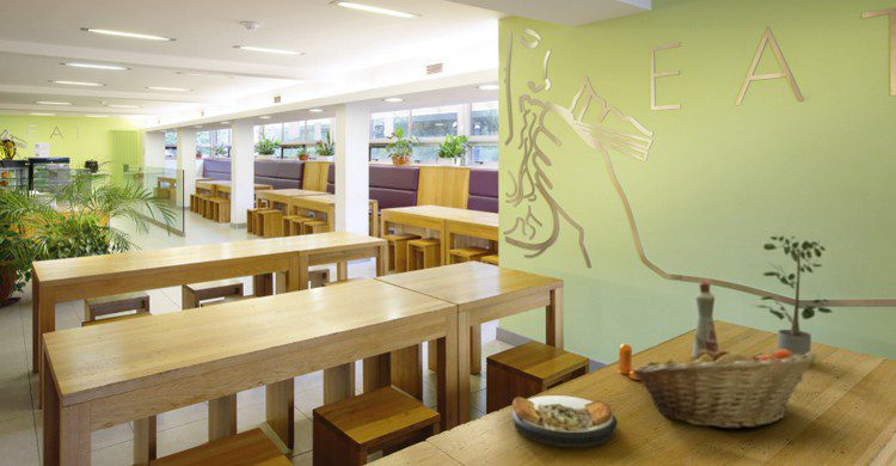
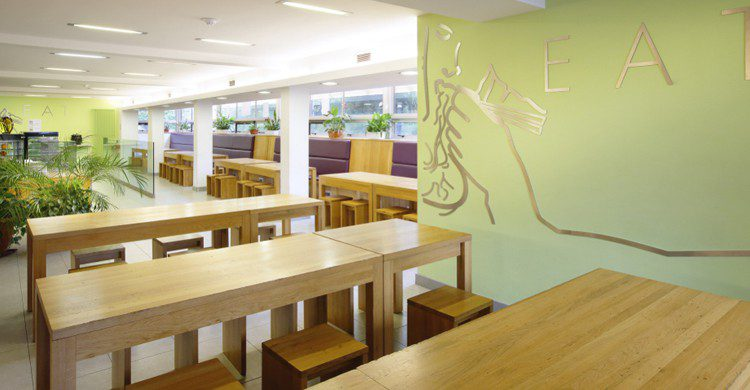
- fruit basket [632,344,818,430]
- potted plant [753,231,834,355]
- pepper shaker [616,342,640,381]
- plate [510,394,619,448]
- bottle [691,281,719,361]
